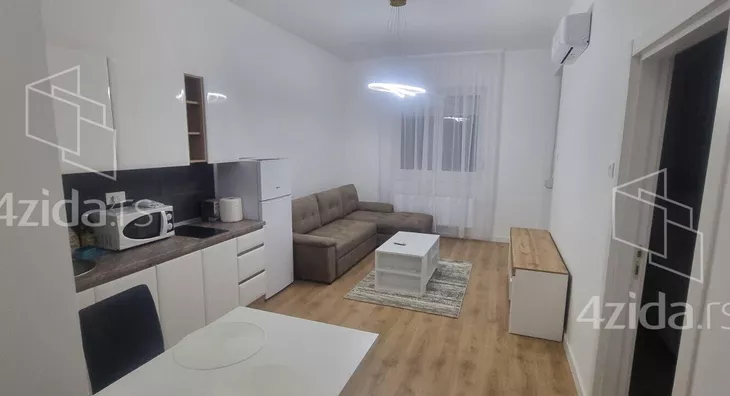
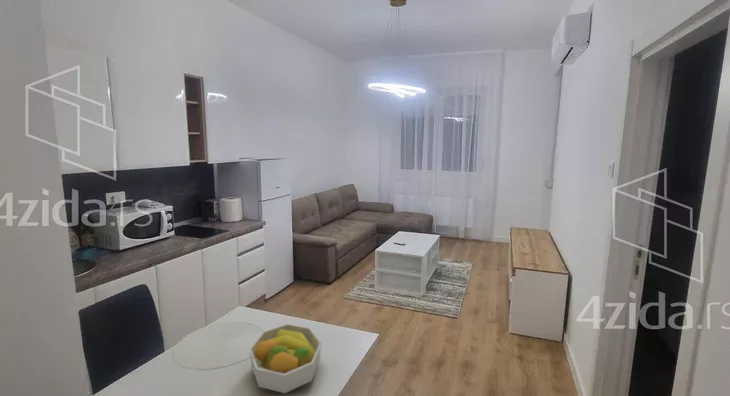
+ fruit bowl [248,323,323,394]
